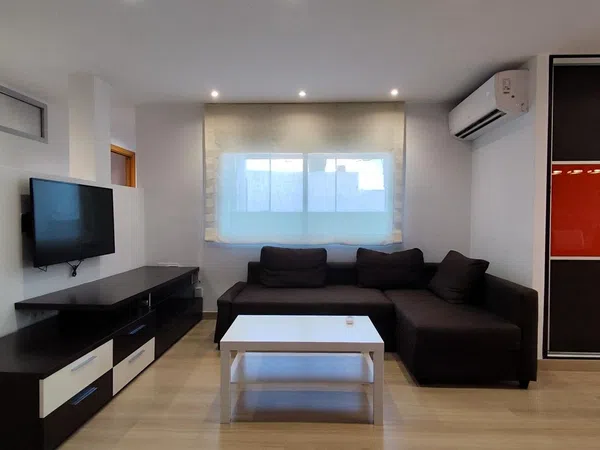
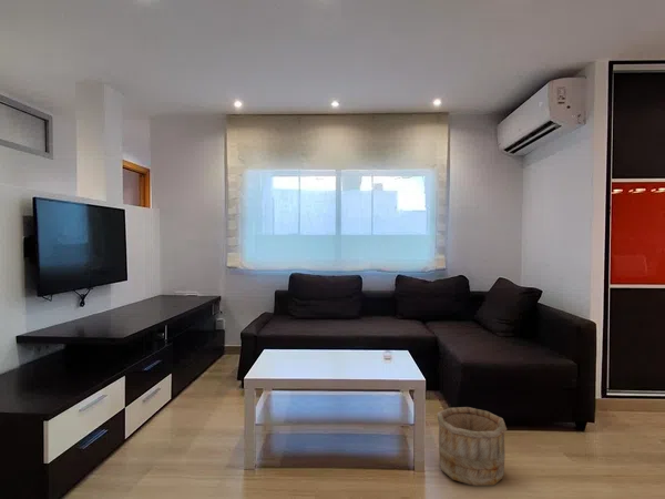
+ wooden bucket [436,406,508,487]
